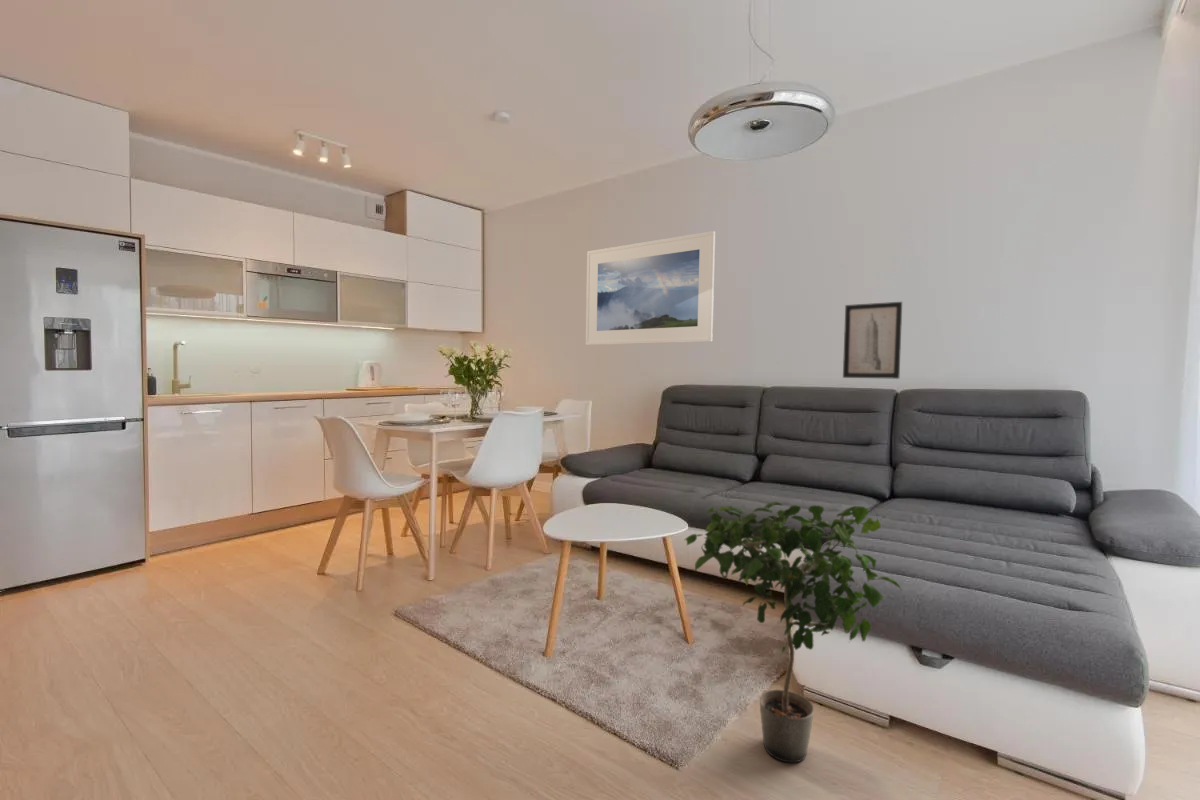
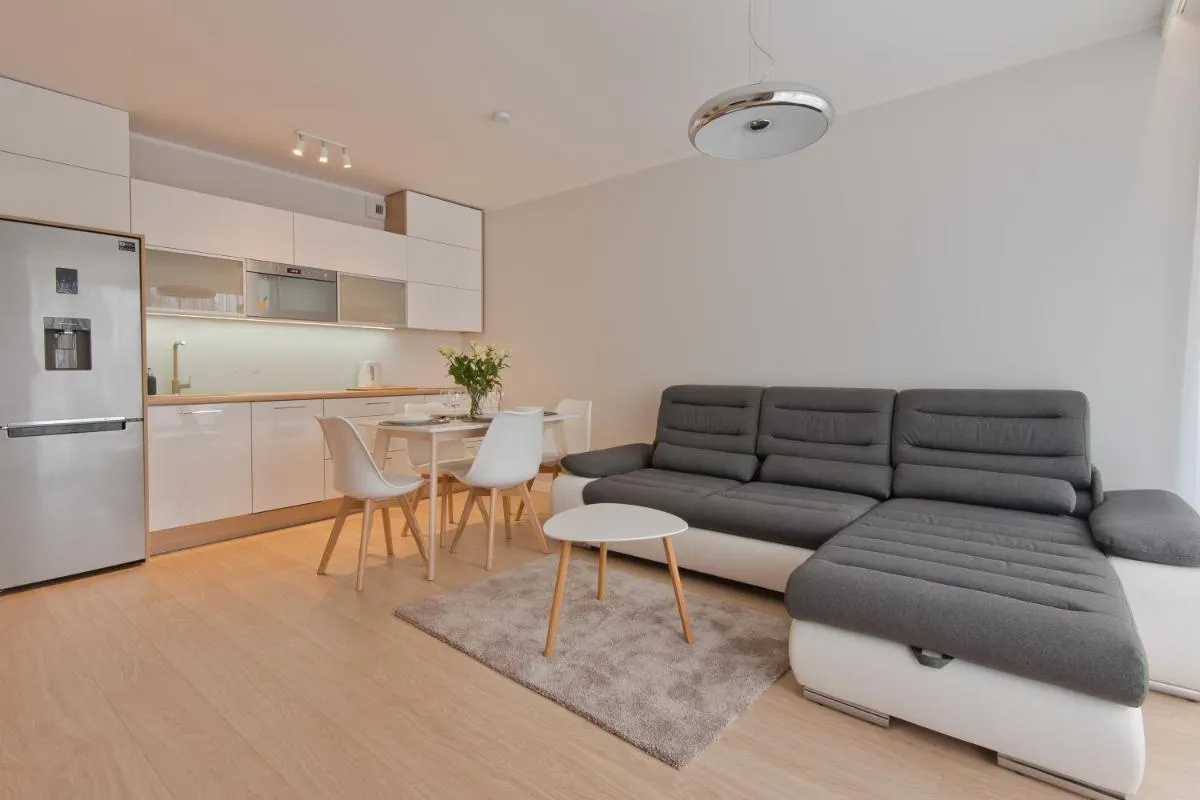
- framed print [585,230,716,346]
- wall art [842,301,903,380]
- potted plant [684,501,902,763]
